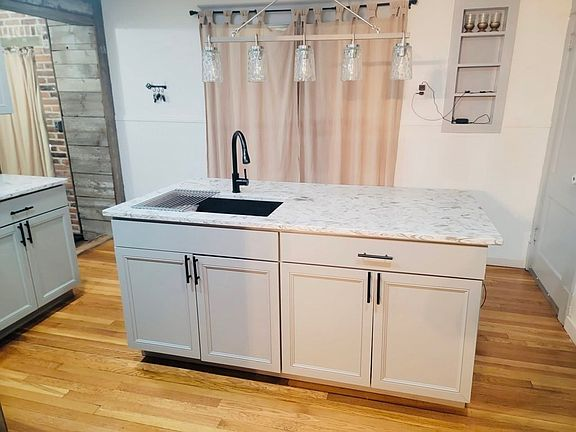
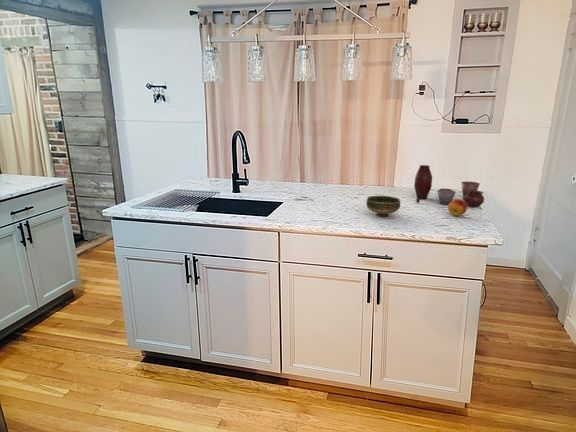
+ bowl [365,195,401,218]
+ pottery set [413,164,485,208]
+ fruit [447,198,468,217]
